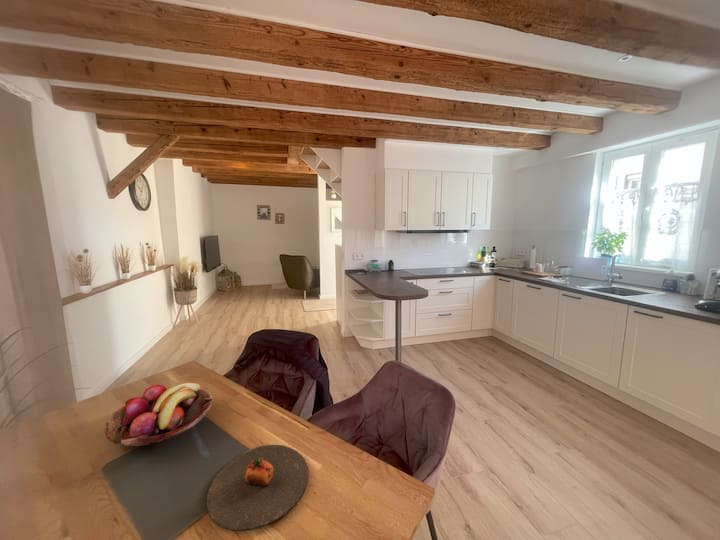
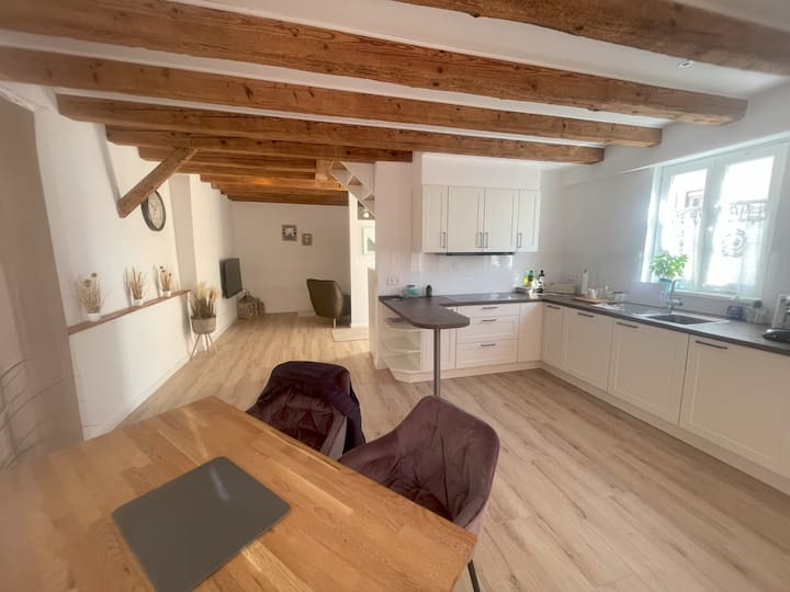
- fruit basket [104,382,213,447]
- plate [206,444,309,532]
